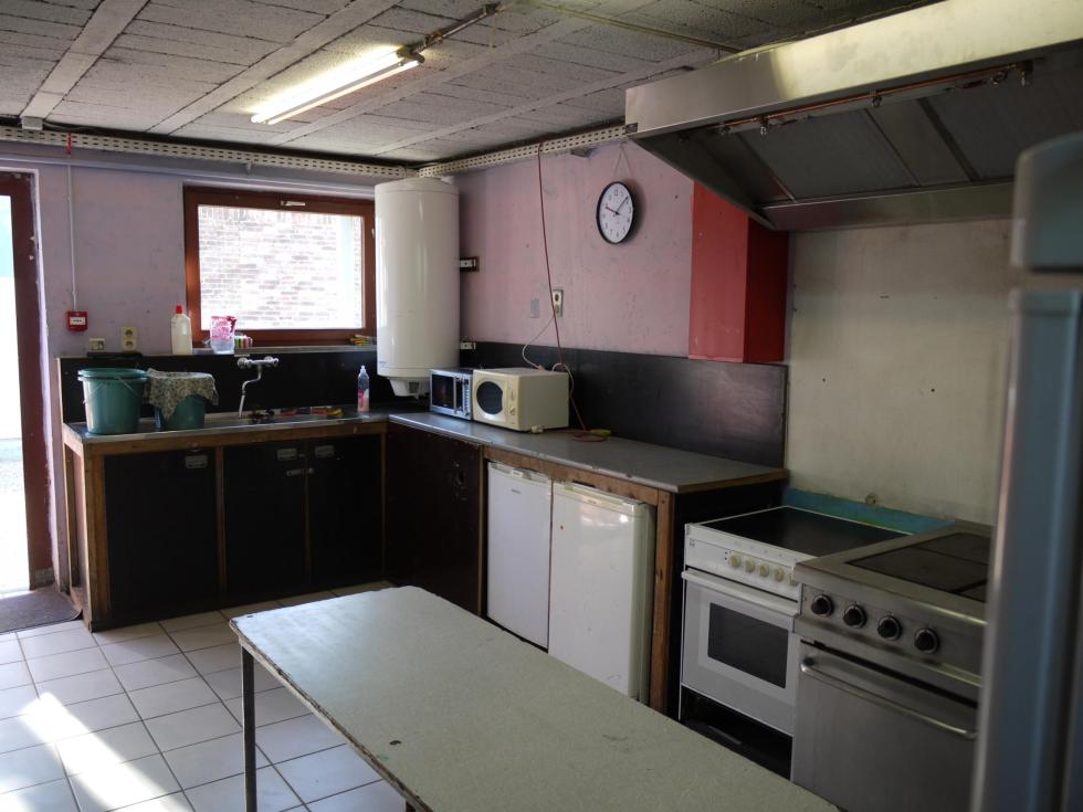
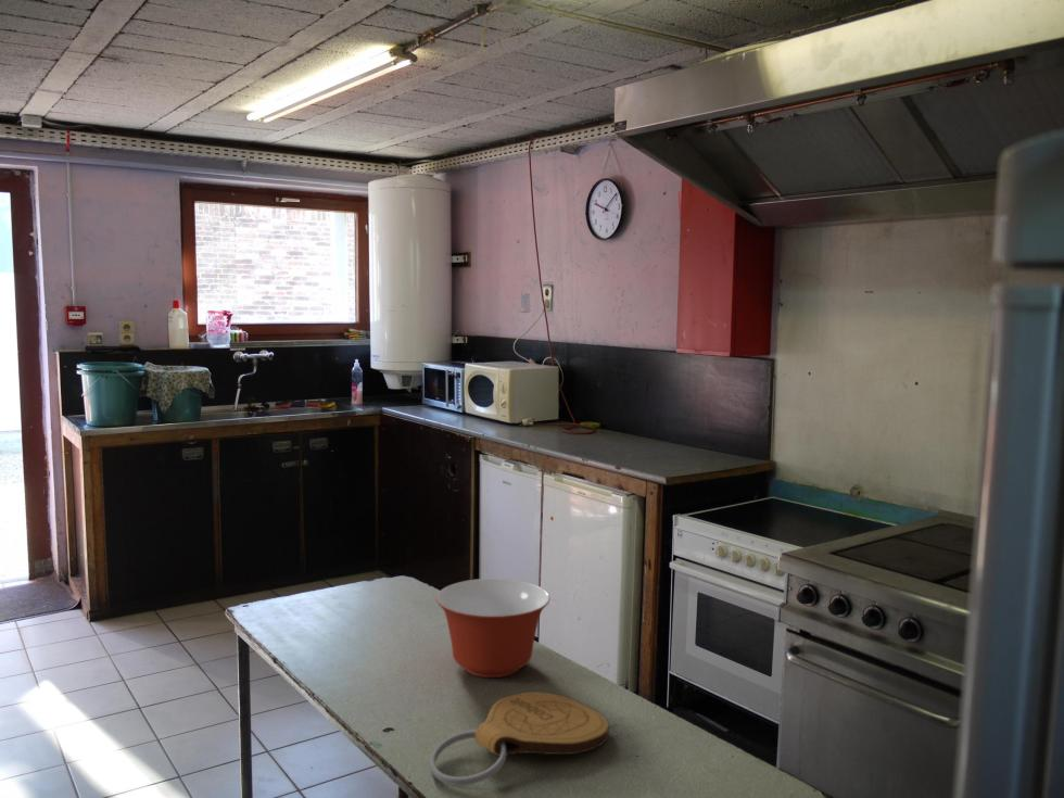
+ key chain [429,692,609,787]
+ mixing bowl [435,578,552,679]
